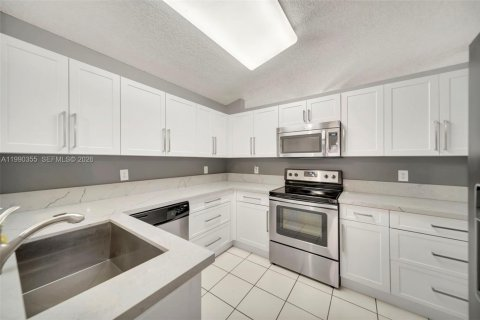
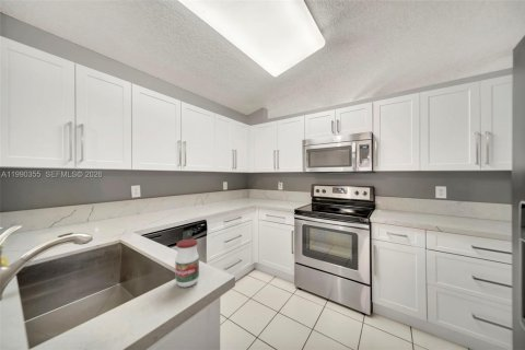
+ jar [174,237,200,289]
